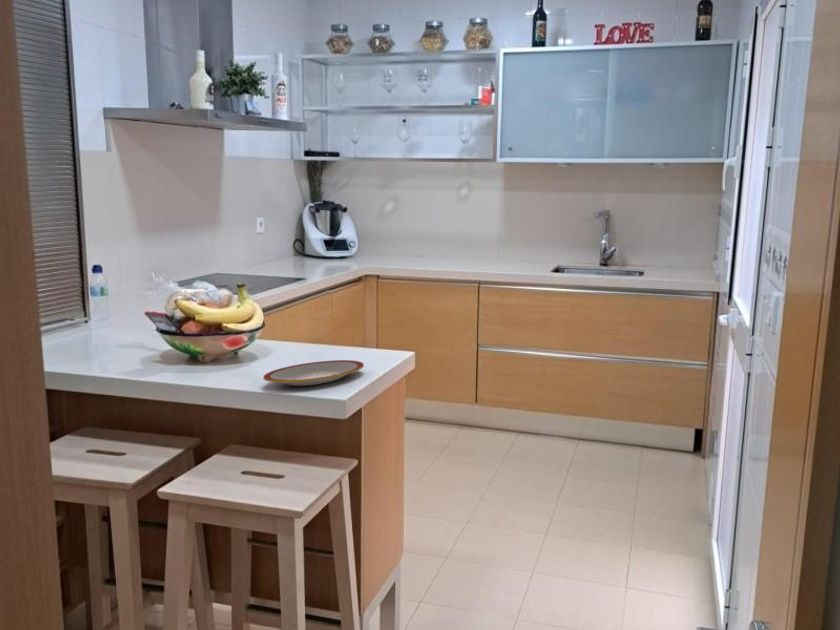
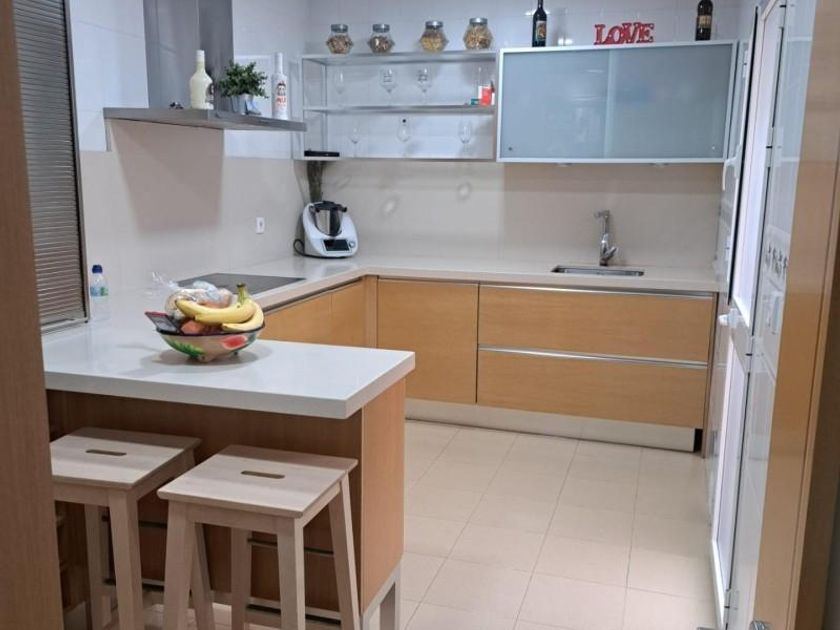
- plate [262,359,365,387]
